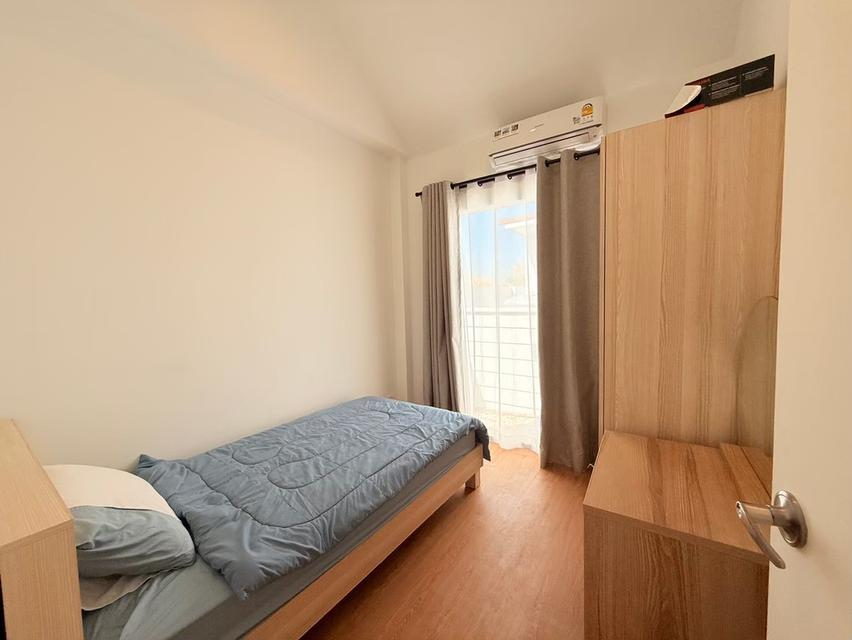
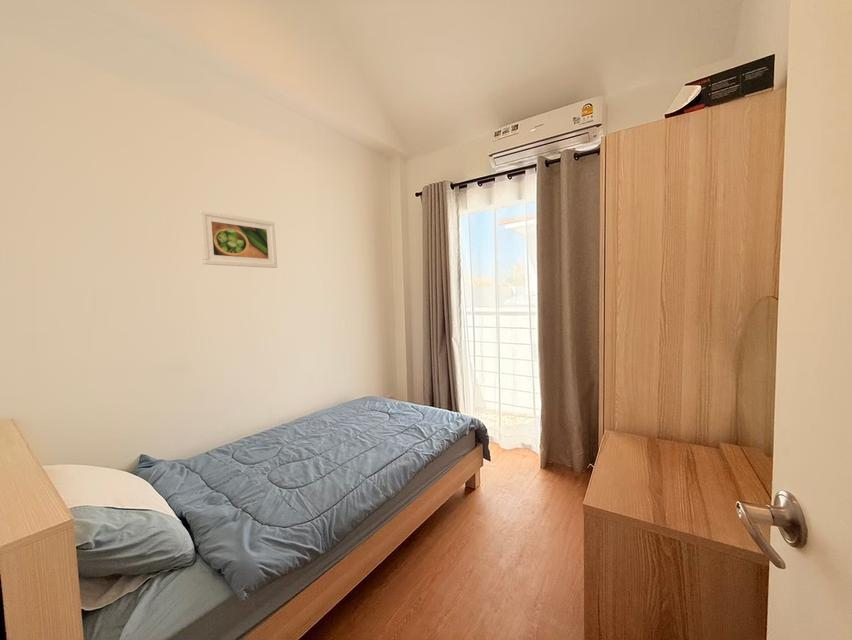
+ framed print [198,209,278,269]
